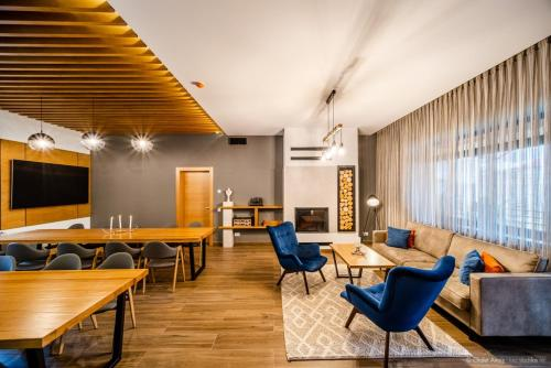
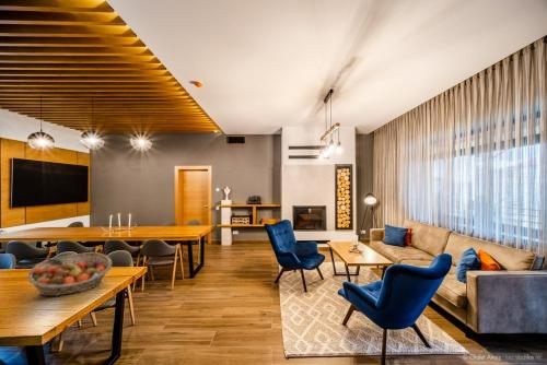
+ fruit basket [26,251,113,297]
